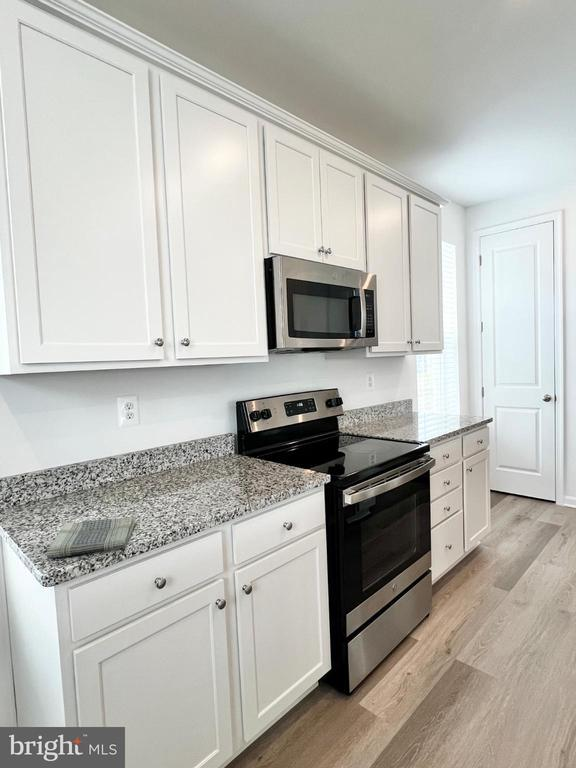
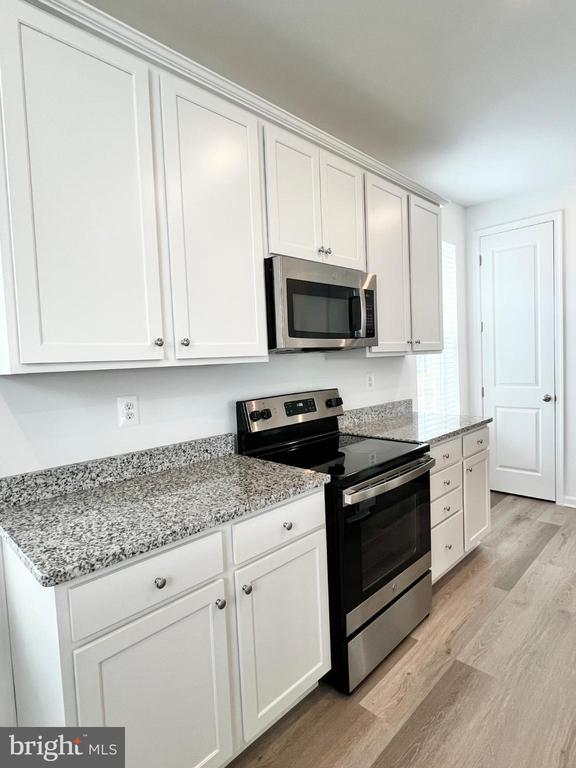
- dish towel [45,516,136,558]
